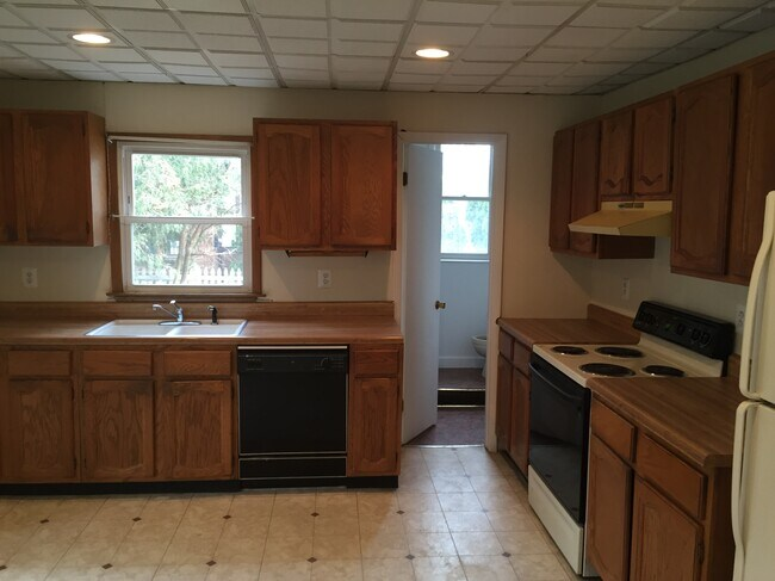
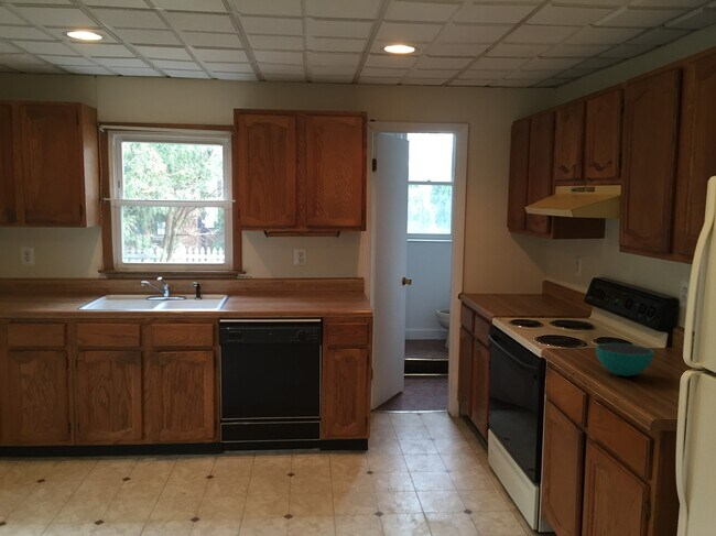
+ bowl [595,342,655,378]
